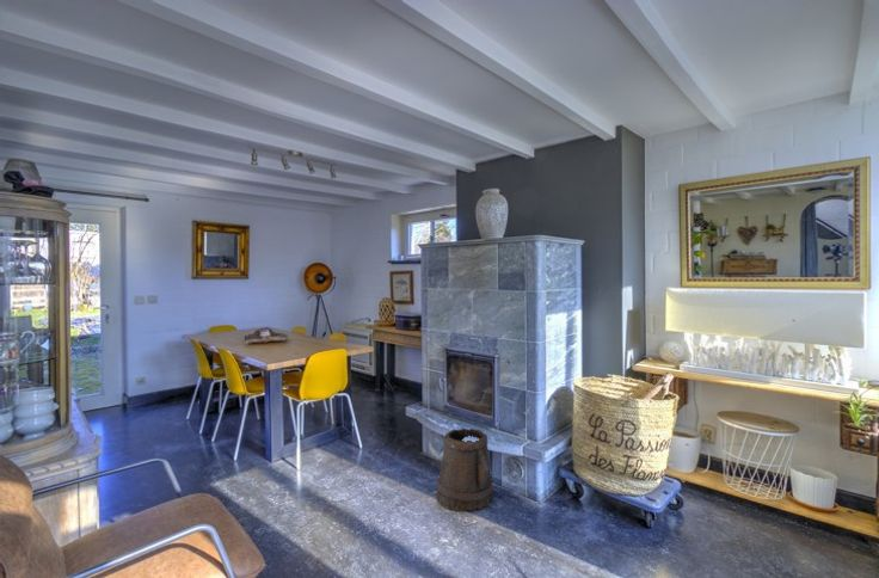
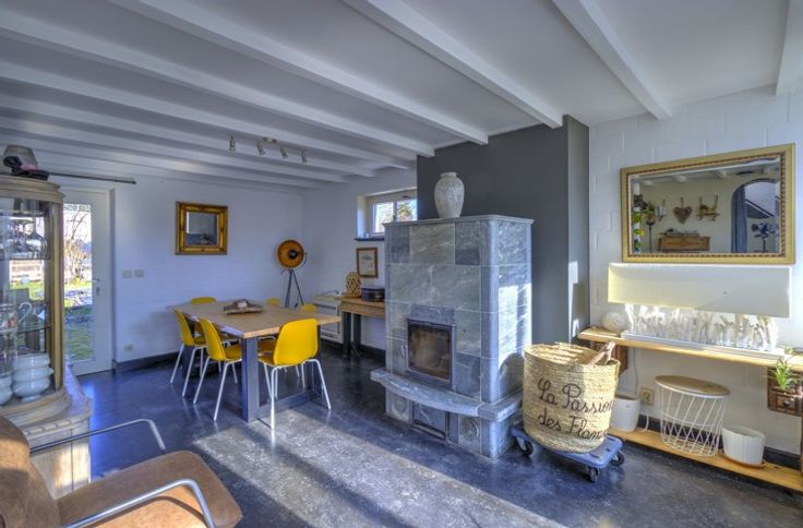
- bucket [435,426,494,511]
